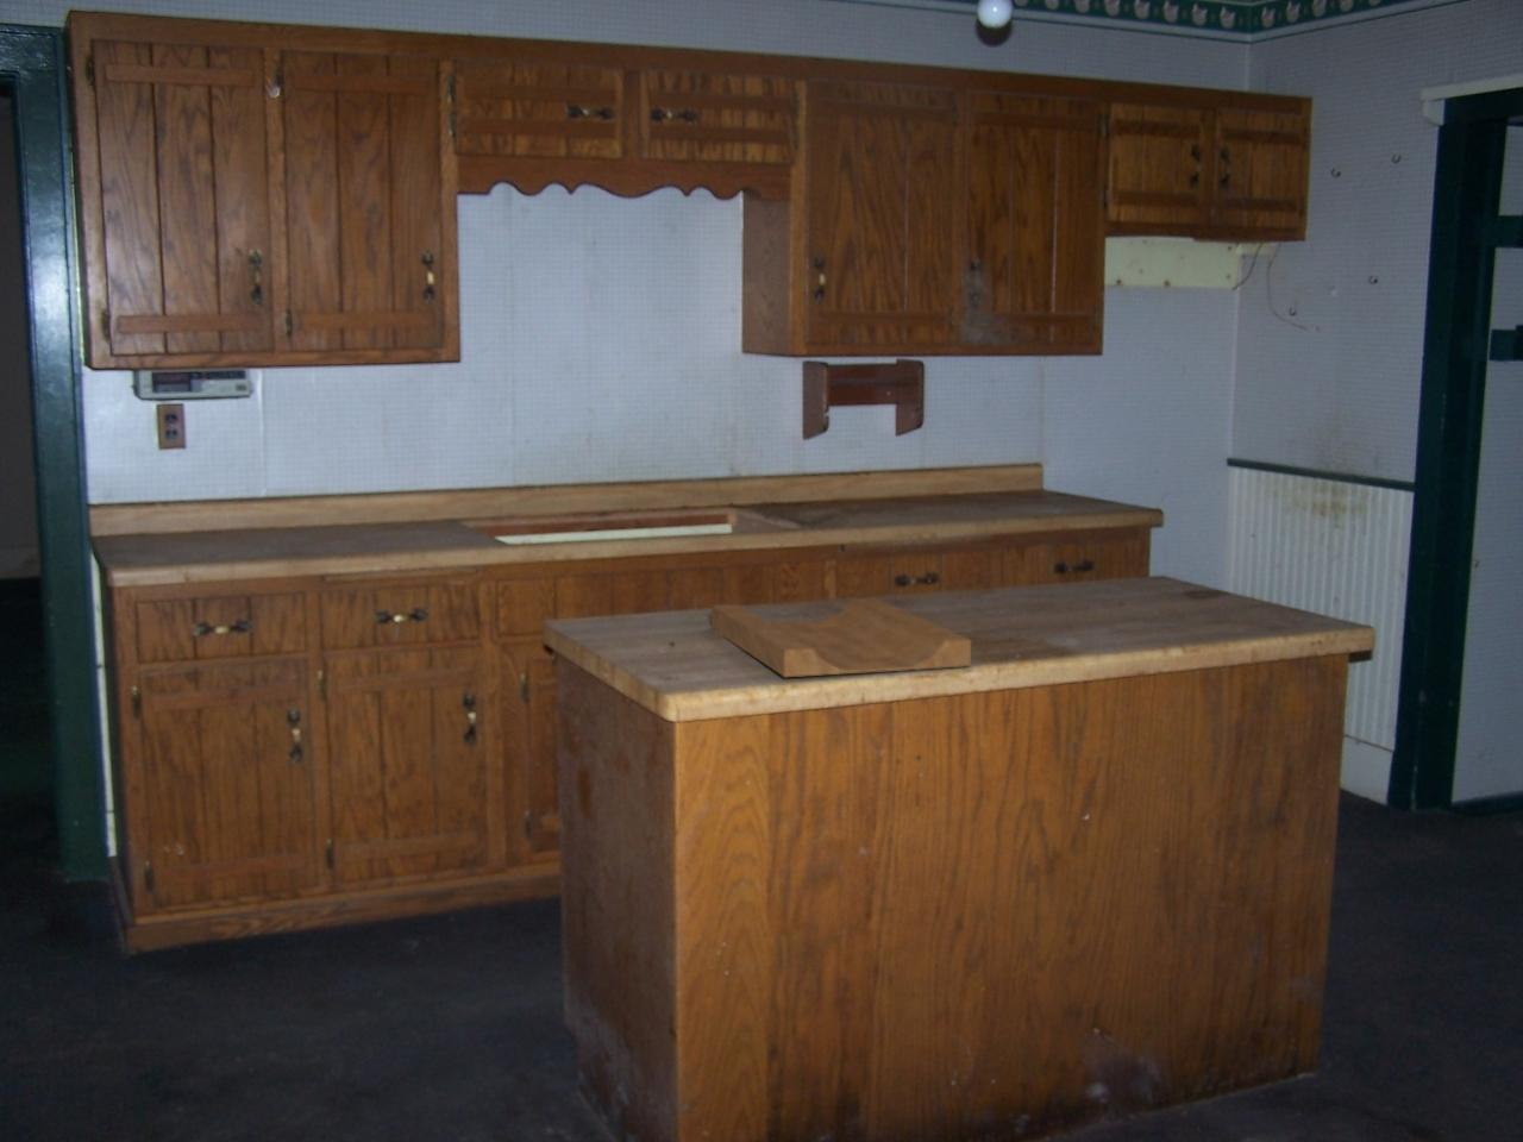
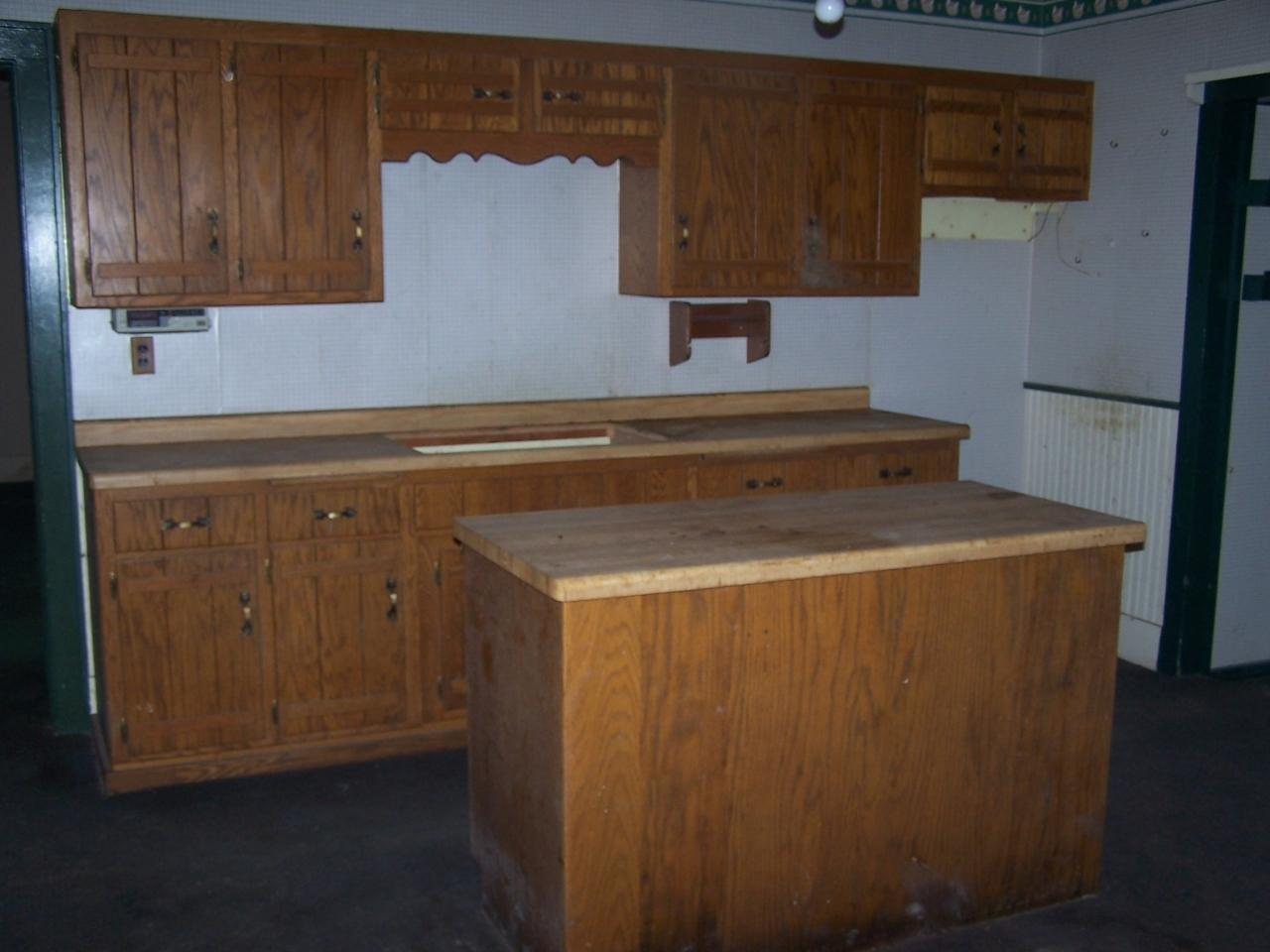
- cutting board [710,597,973,678]
